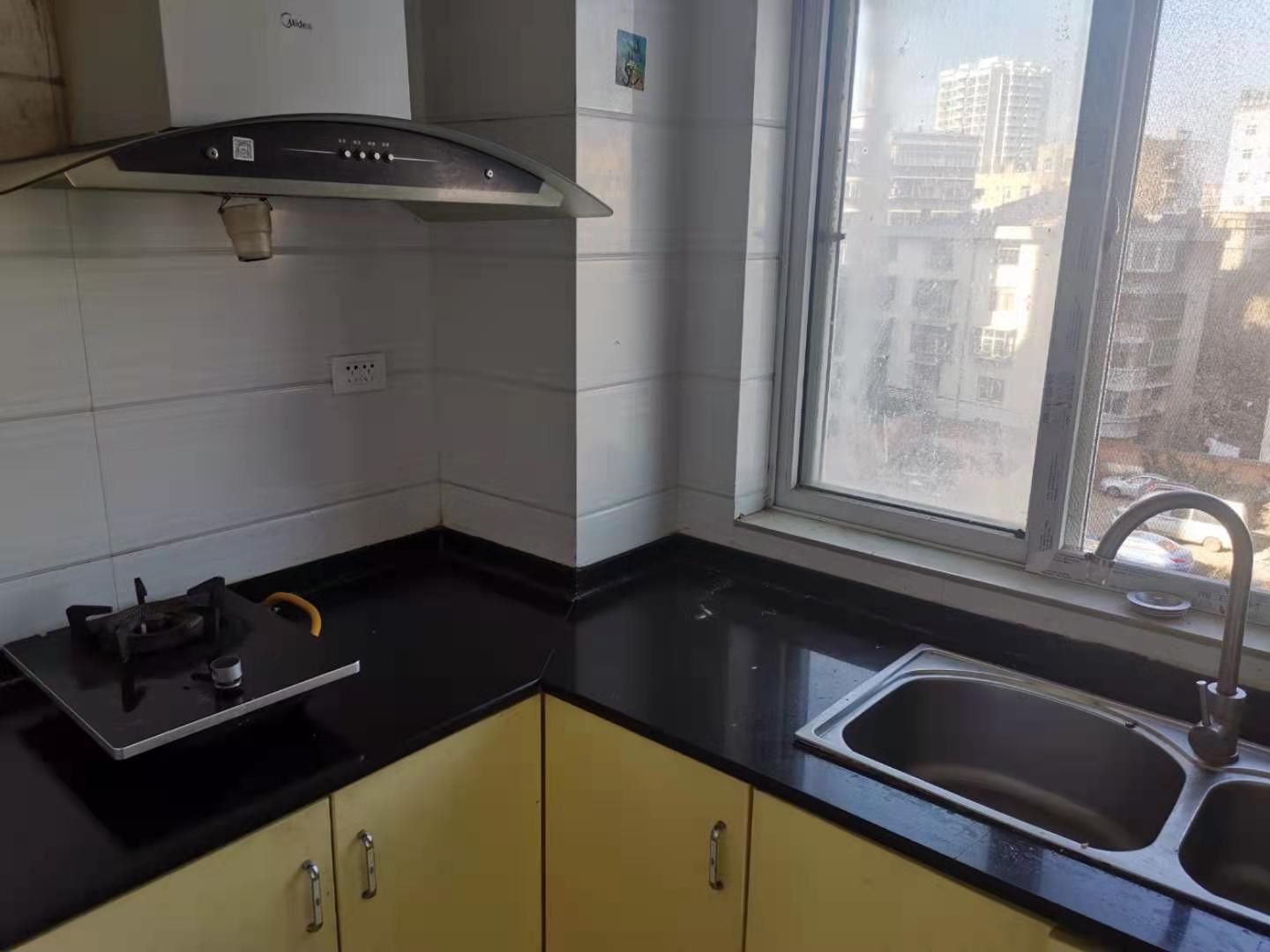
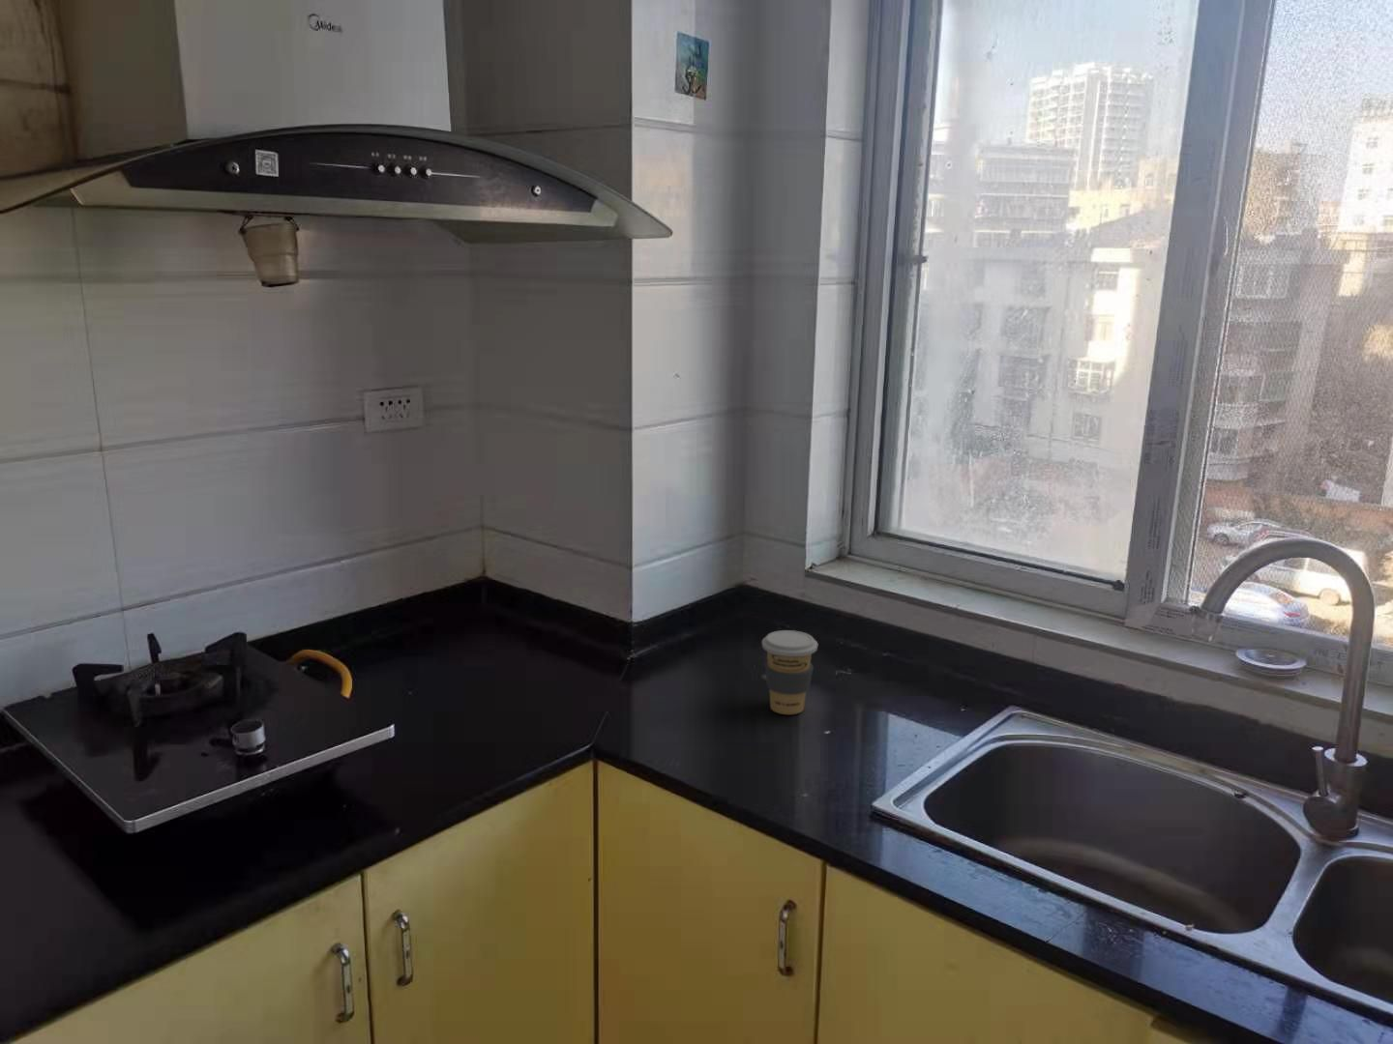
+ coffee cup [761,629,818,715]
